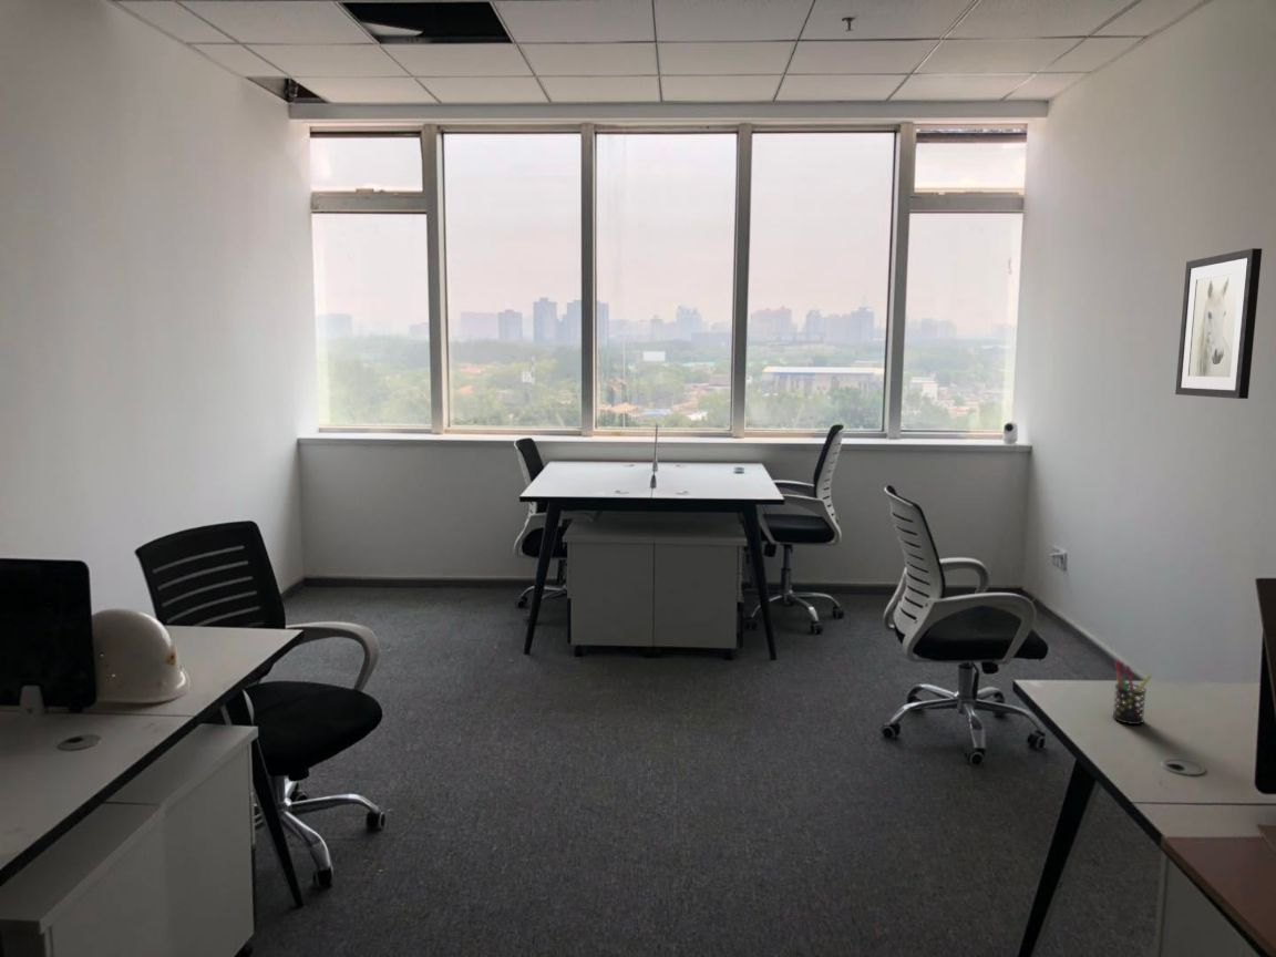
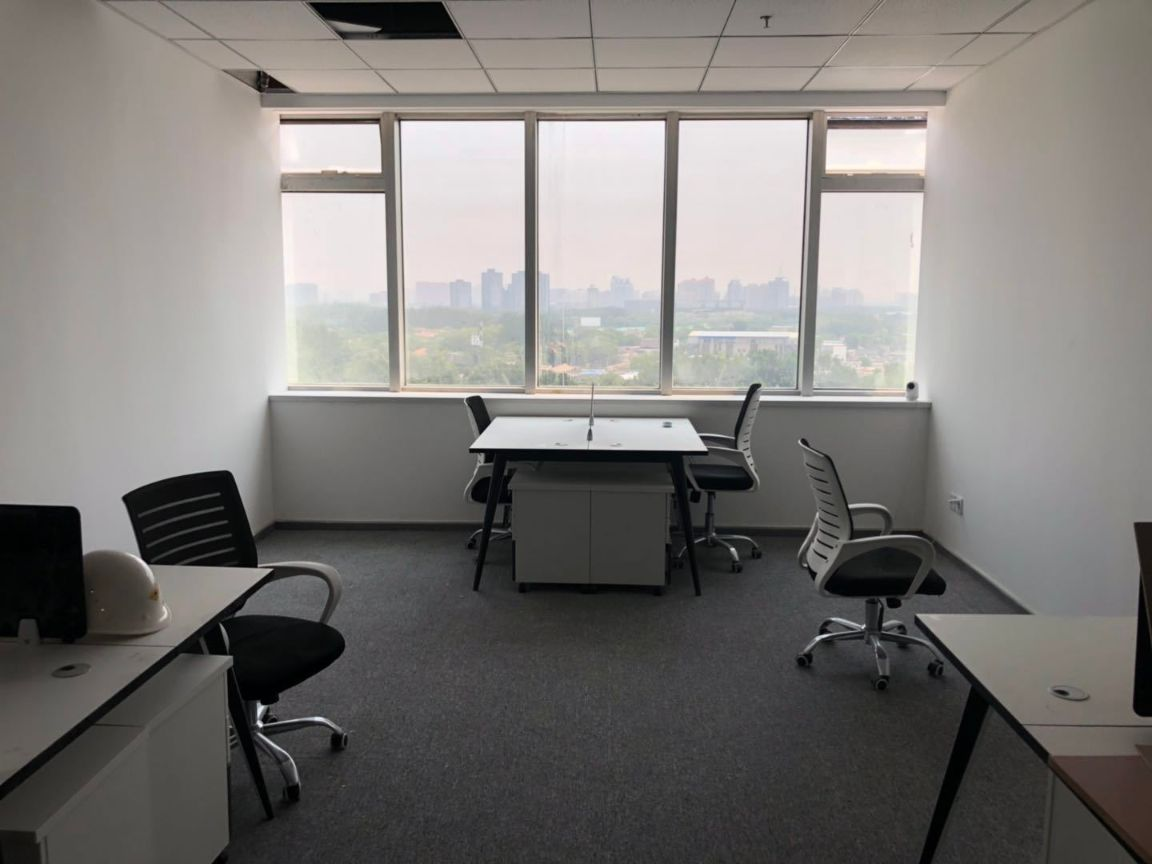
- pen holder [1112,660,1153,726]
- wall art [1174,247,1263,400]
